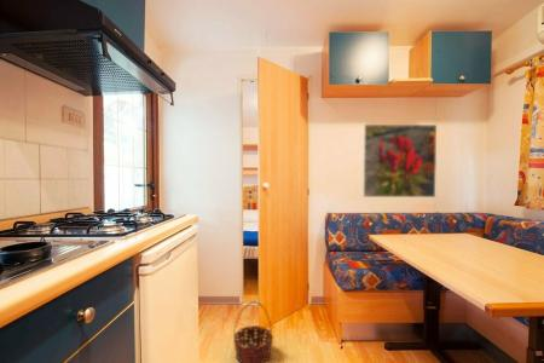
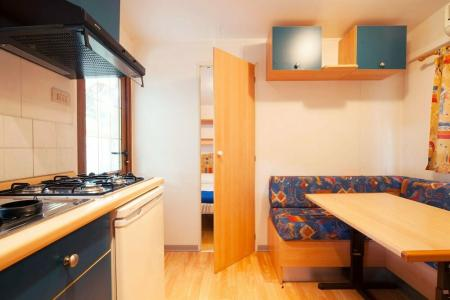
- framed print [361,123,438,198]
- basket [232,300,274,363]
